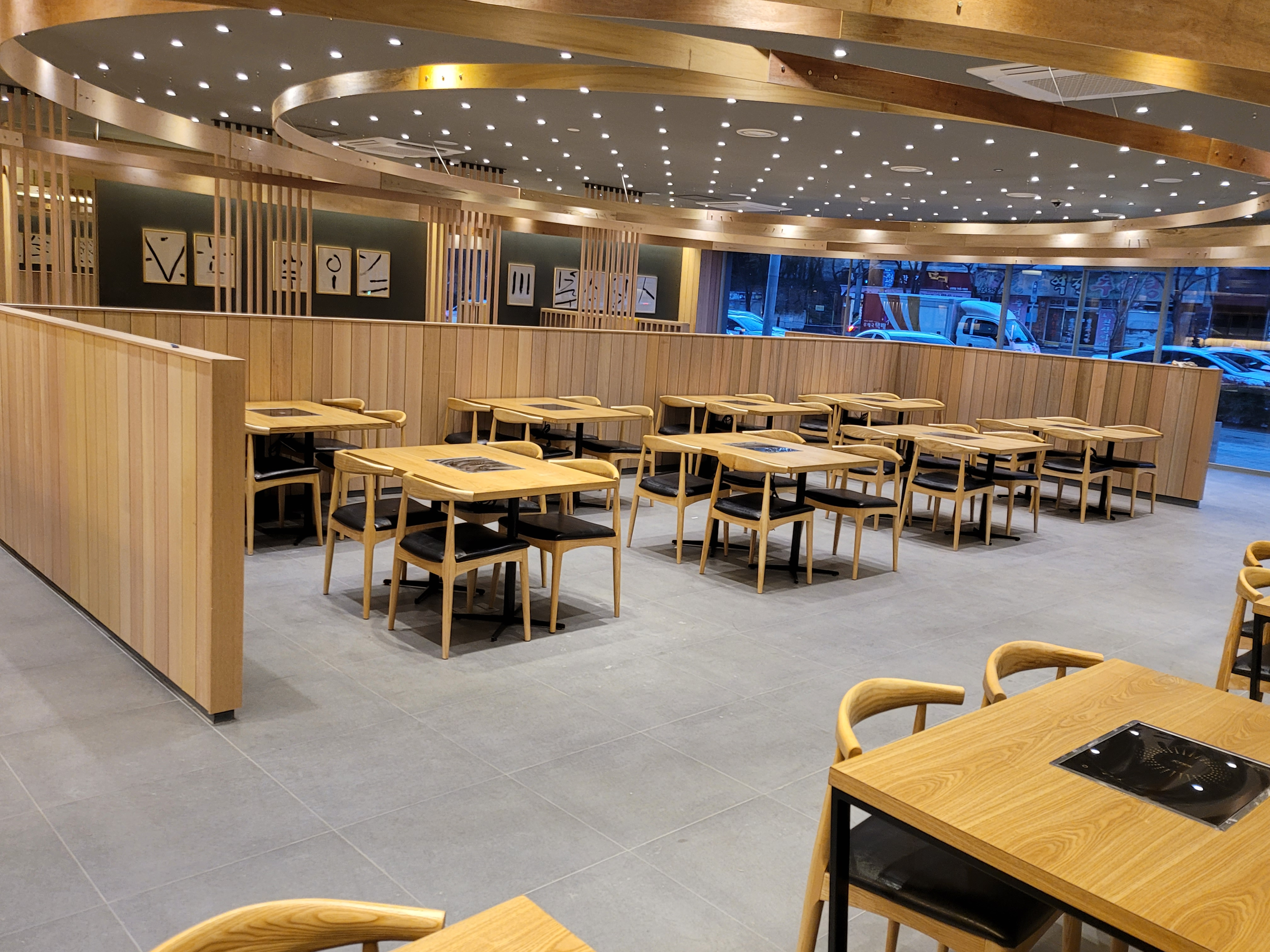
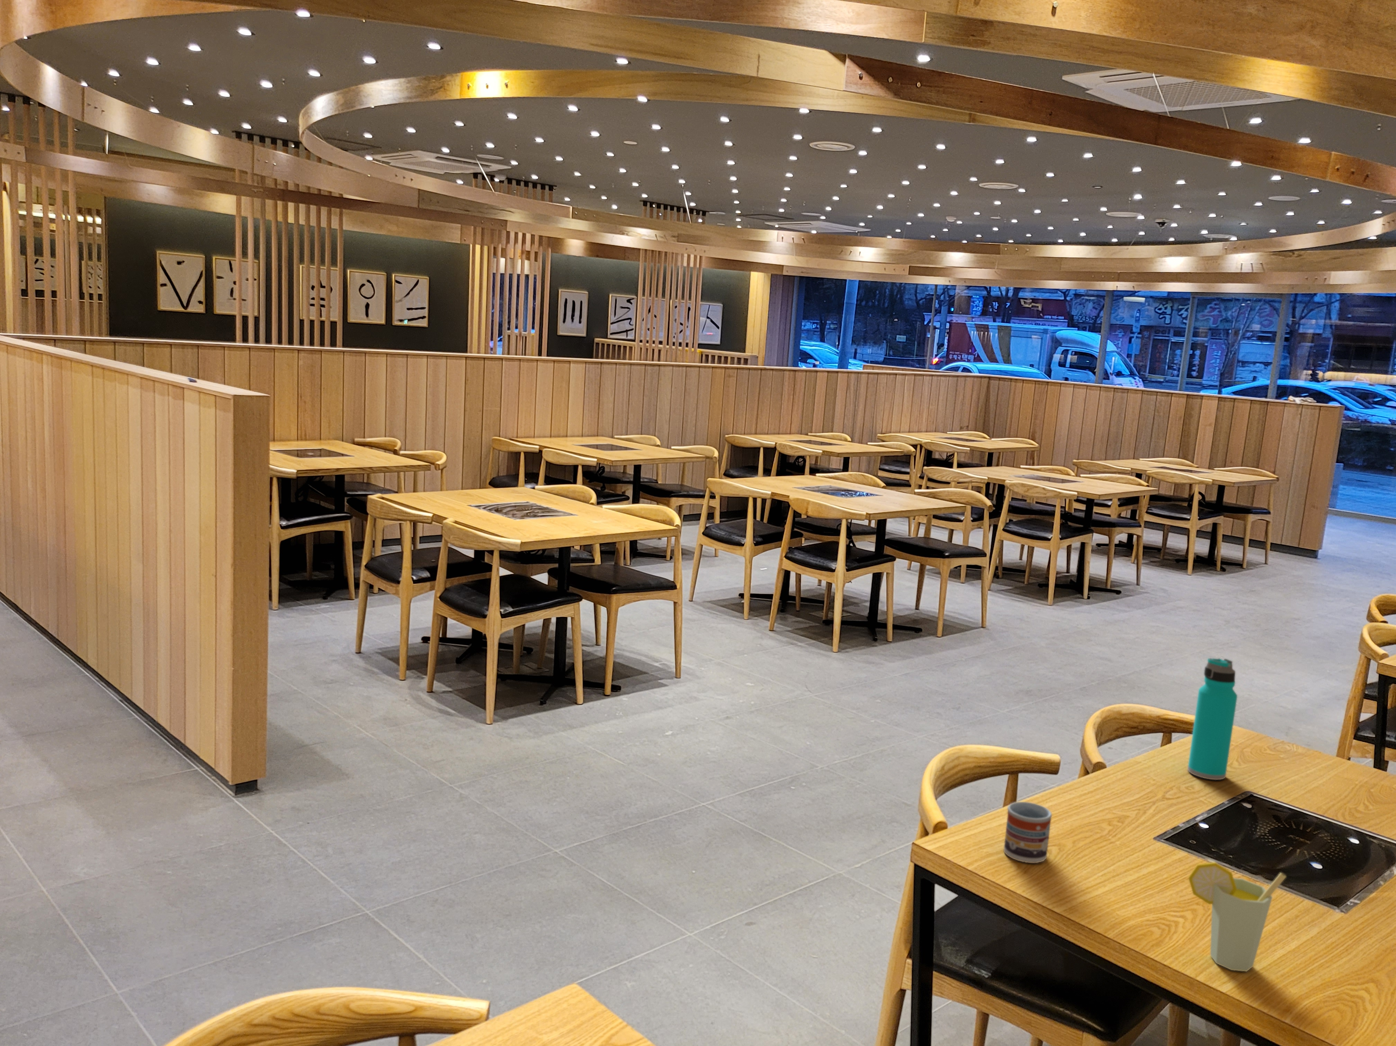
+ water bottle [1187,658,1238,780]
+ cup [1004,801,1052,864]
+ cup [1188,861,1286,972]
